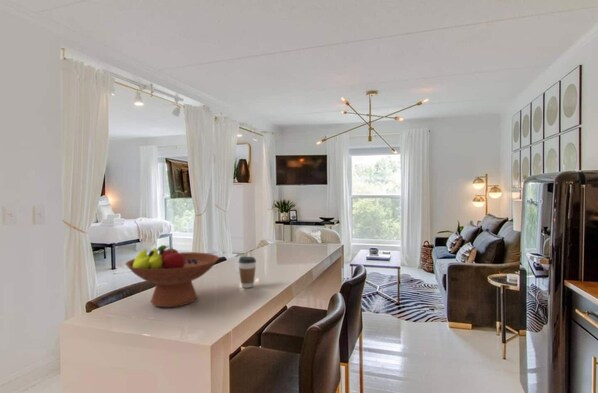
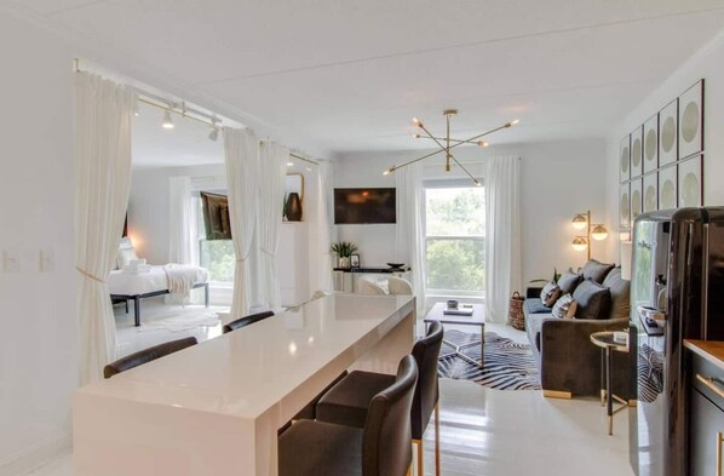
- coffee cup [238,256,257,289]
- fruit bowl [125,244,220,308]
